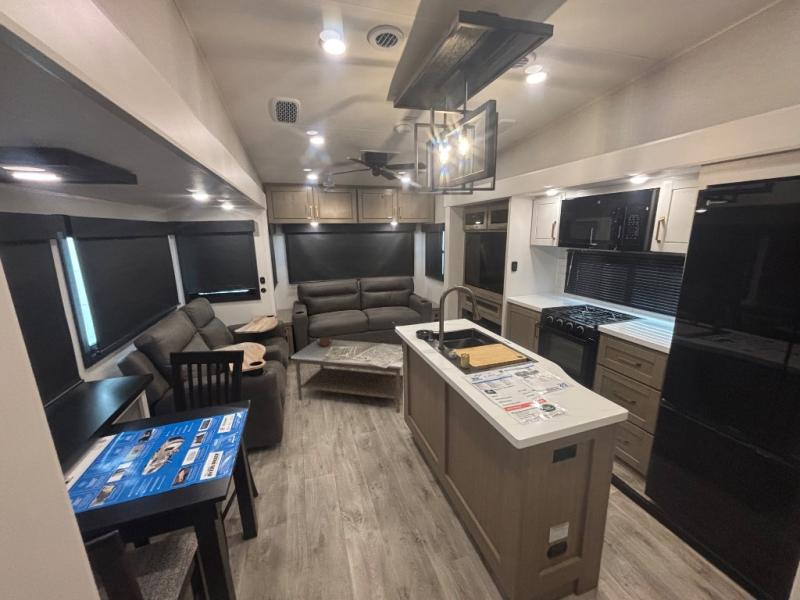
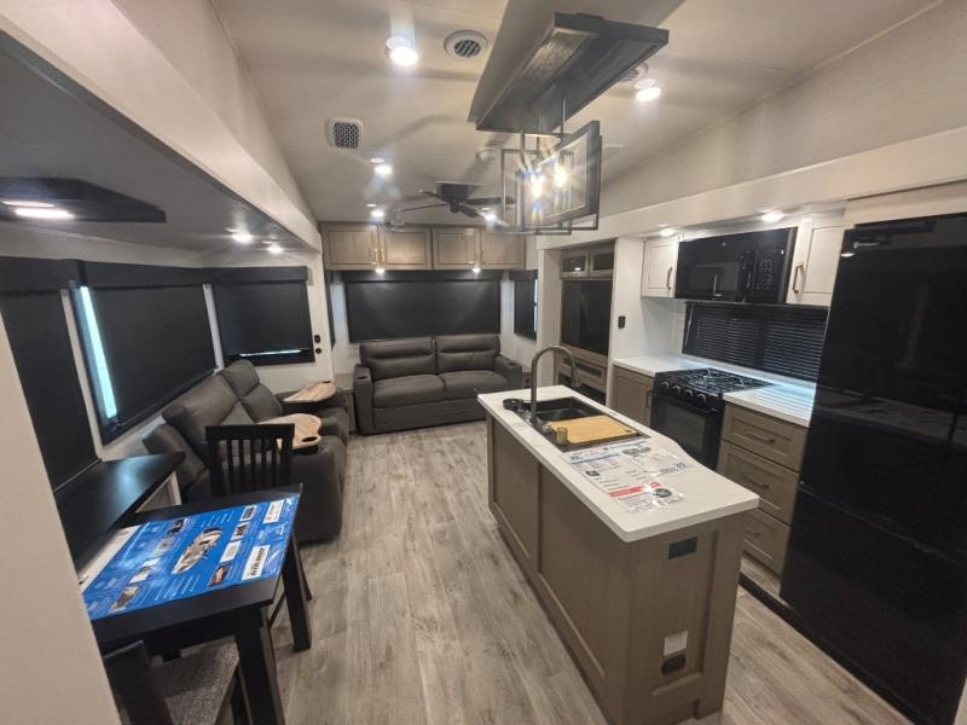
- coffee table [290,336,404,414]
